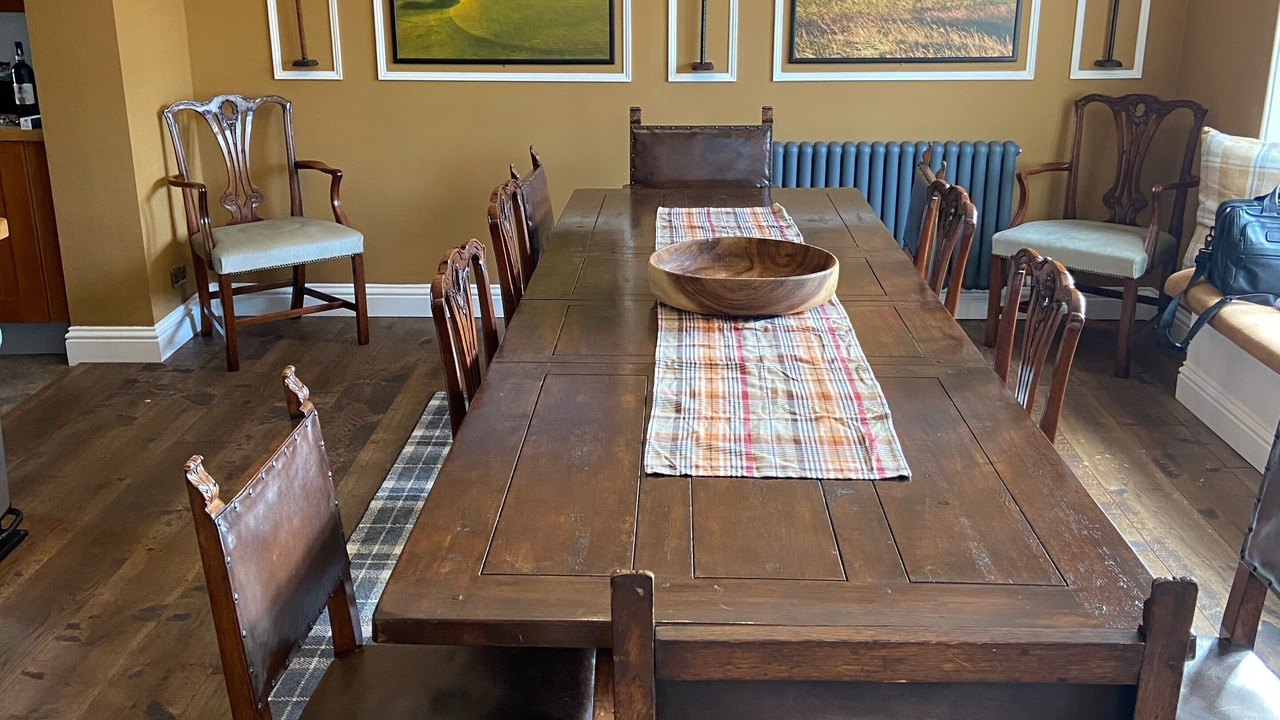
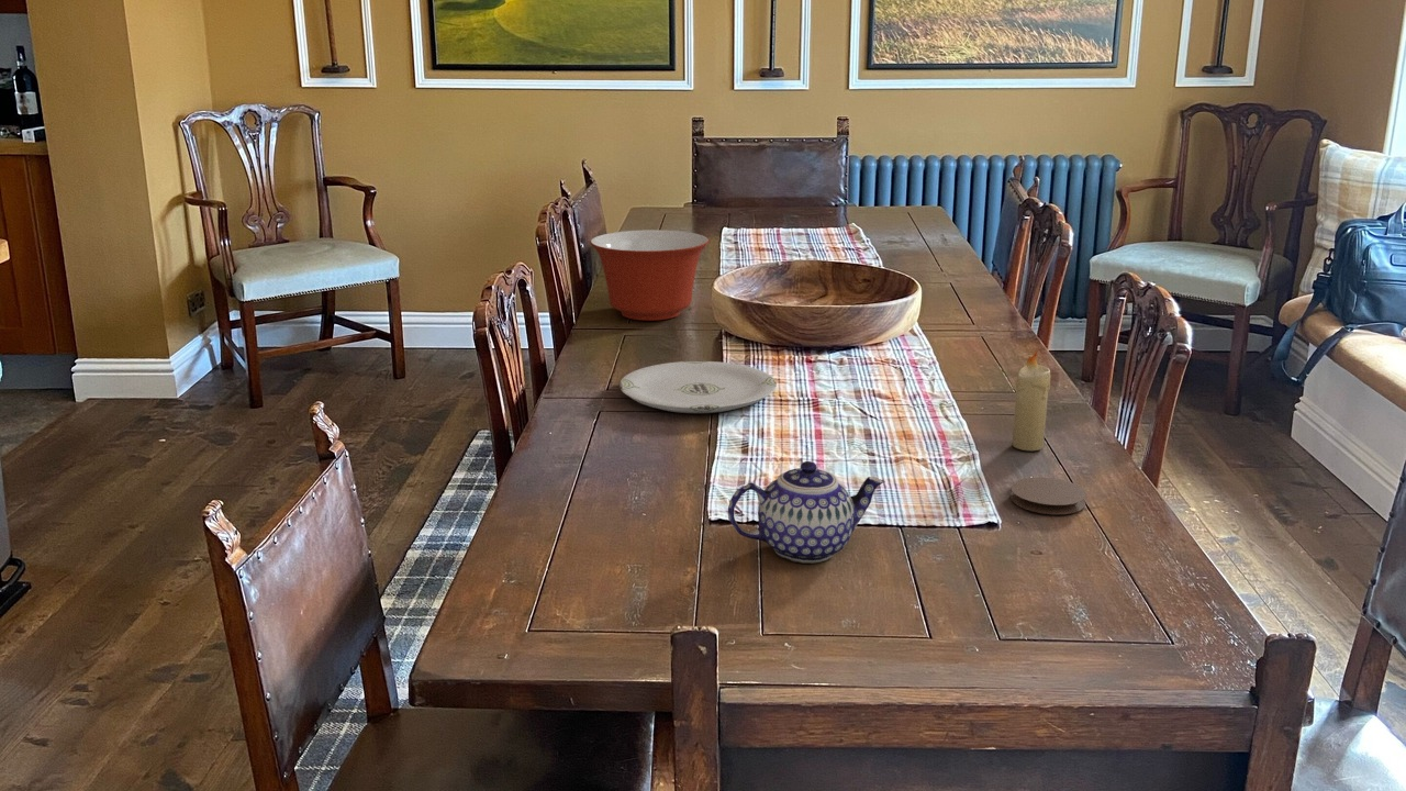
+ coaster [1009,476,1087,515]
+ candle [1011,350,1051,452]
+ teapot [727,460,886,565]
+ mixing bowl [589,229,710,322]
+ plate [618,360,778,414]
